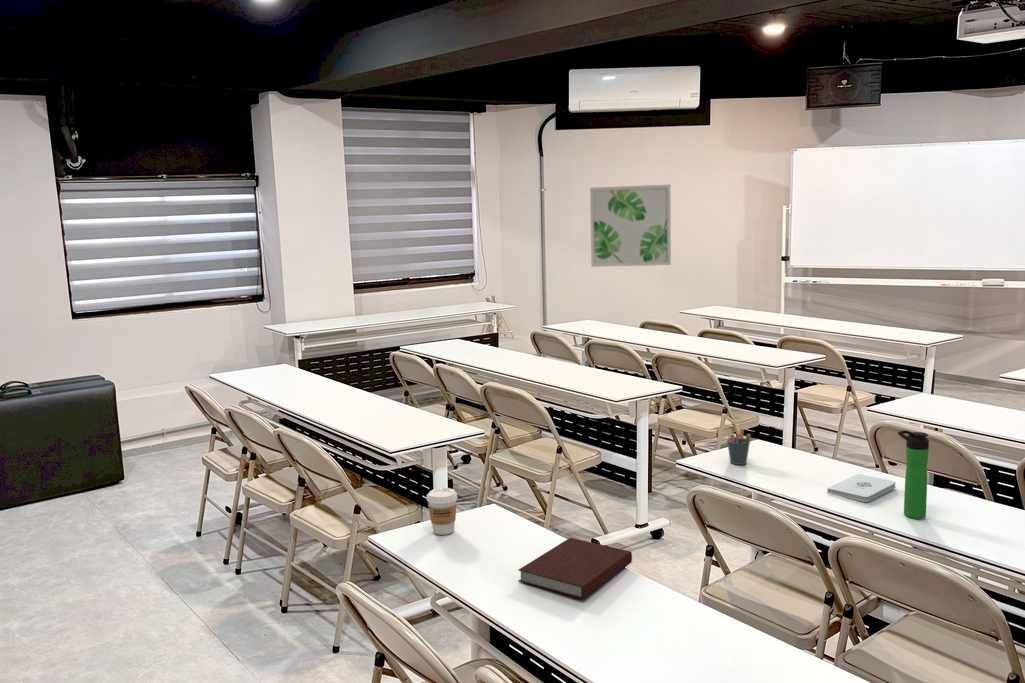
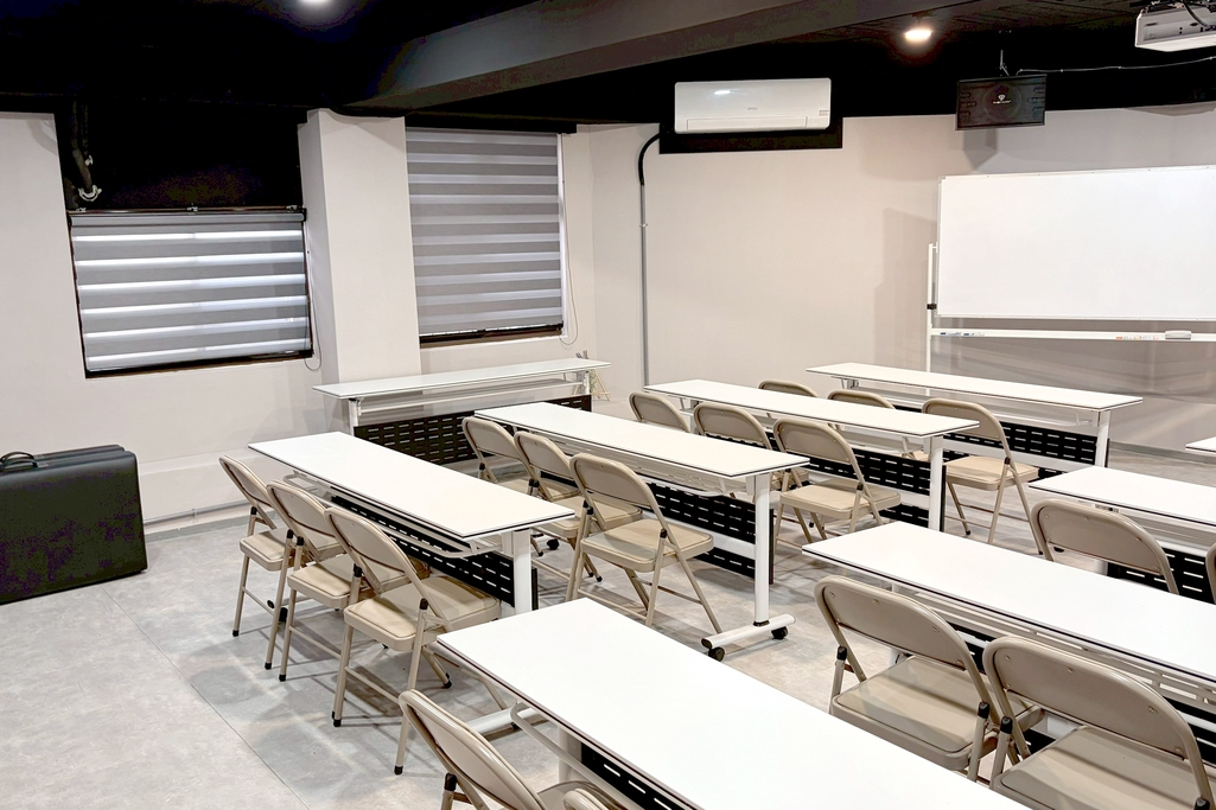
- notepad [826,473,897,503]
- wall art [589,184,672,268]
- bottle [897,429,930,520]
- coffee cup [426,487,458,536]
- notebook [518,537,633,600]
- pen holder [725,426,752,466]
